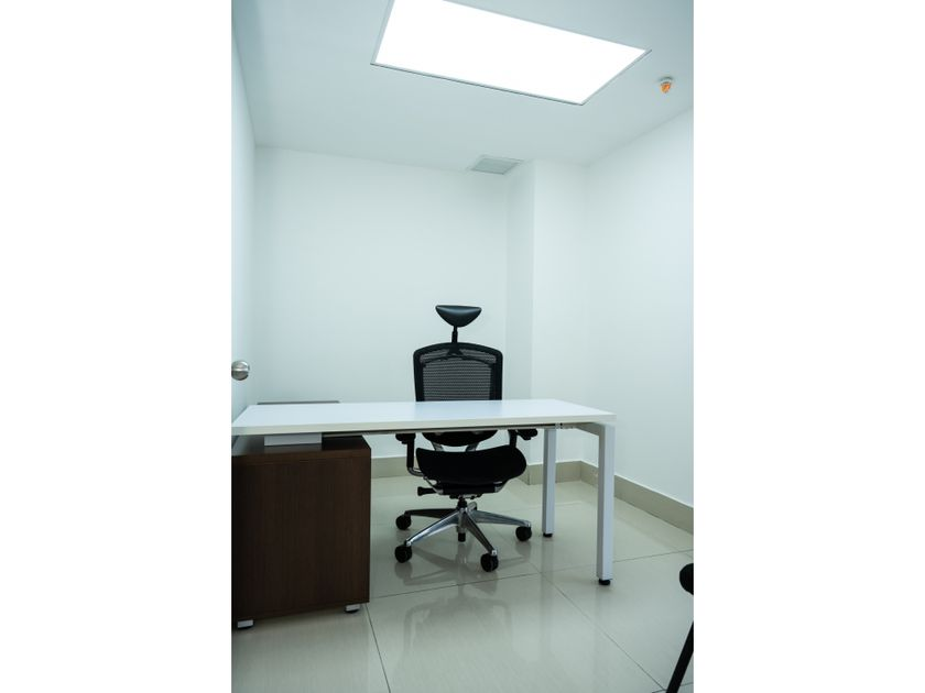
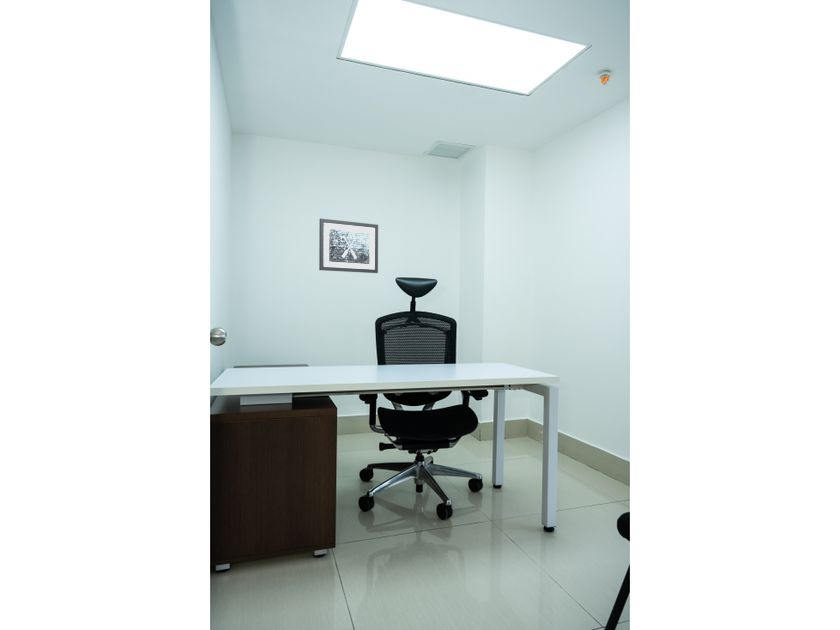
+ wall art [318,218,379,274]
